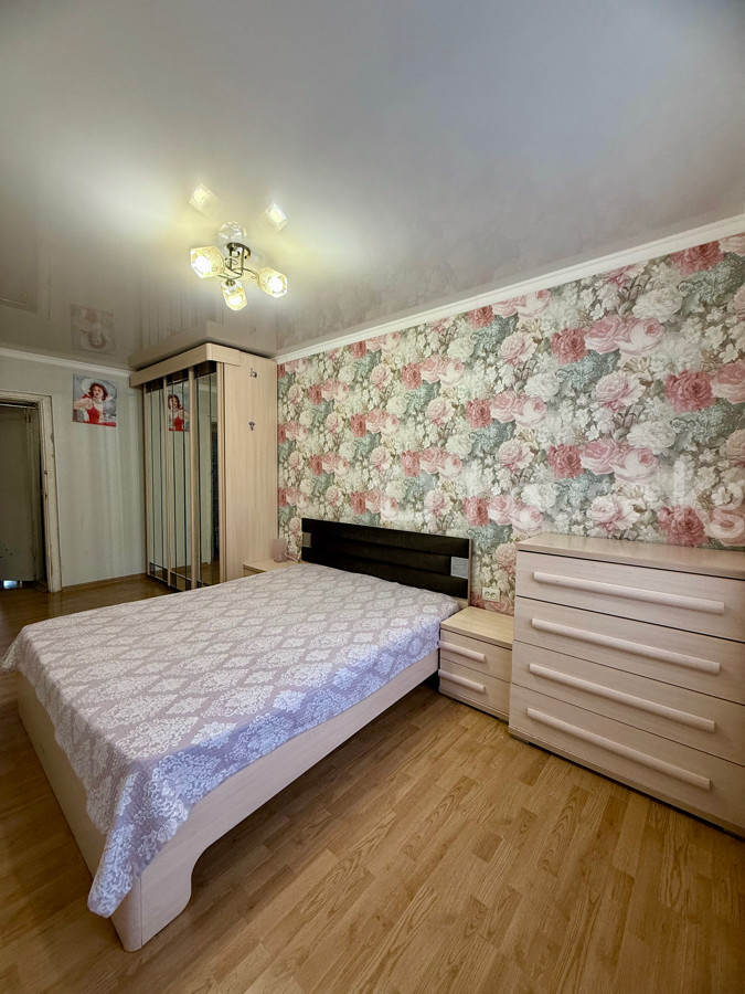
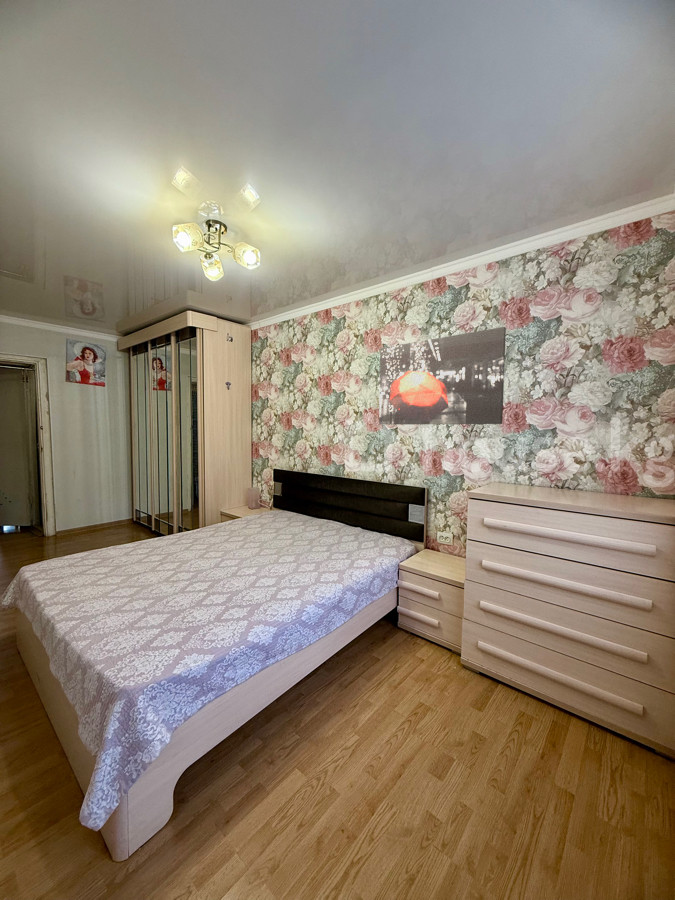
+ wall art [378,326,507,426]
